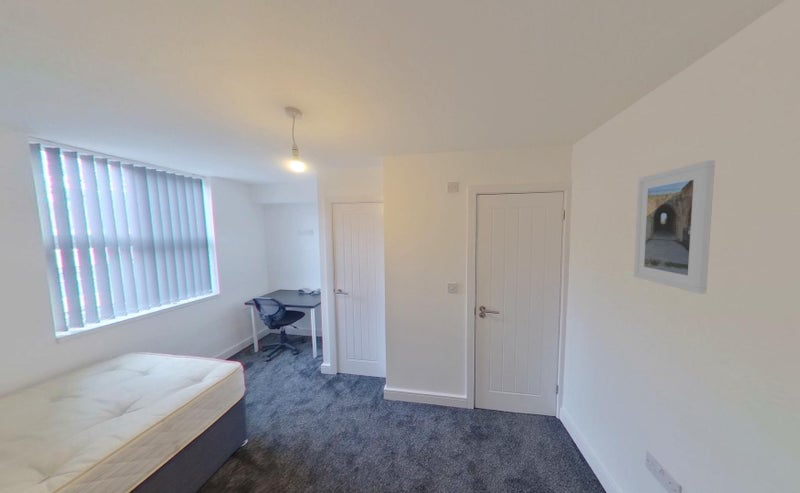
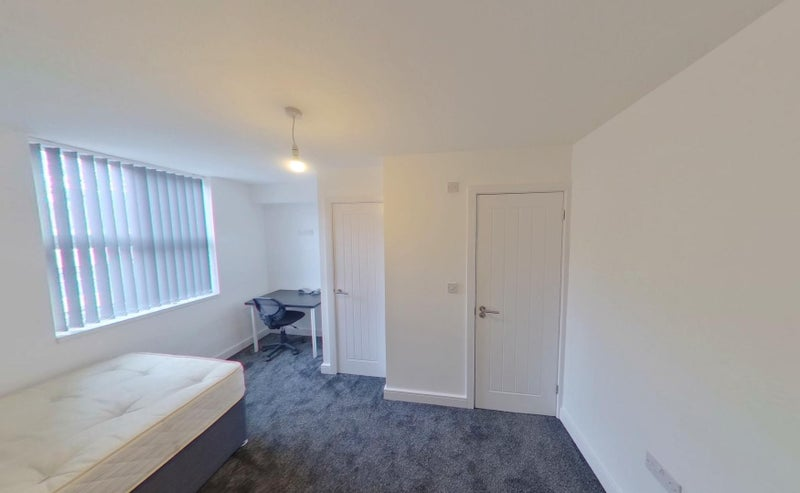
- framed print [633,159,716,295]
